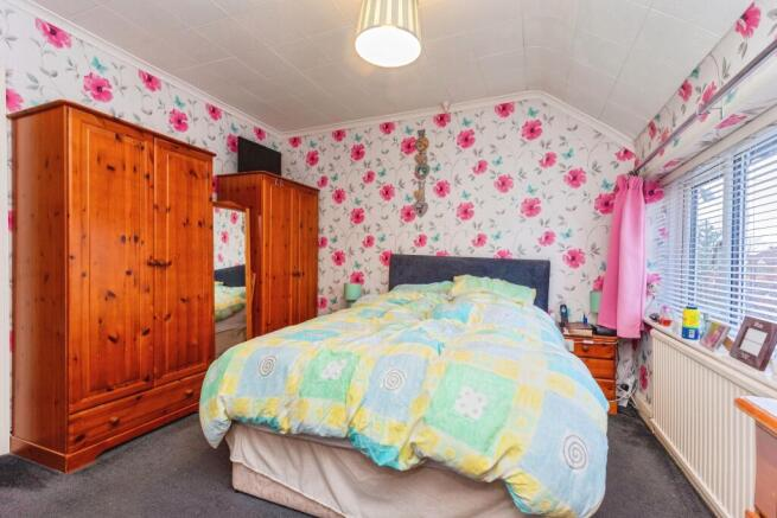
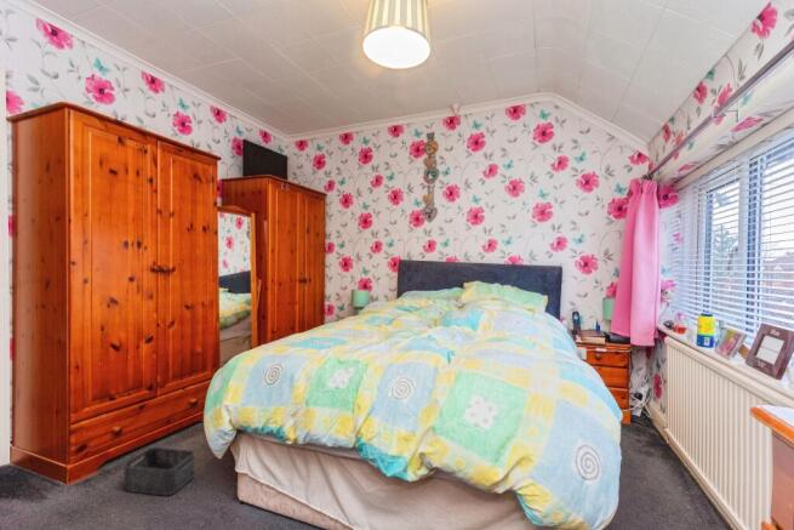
+ storage bin [122,446,196,497]
